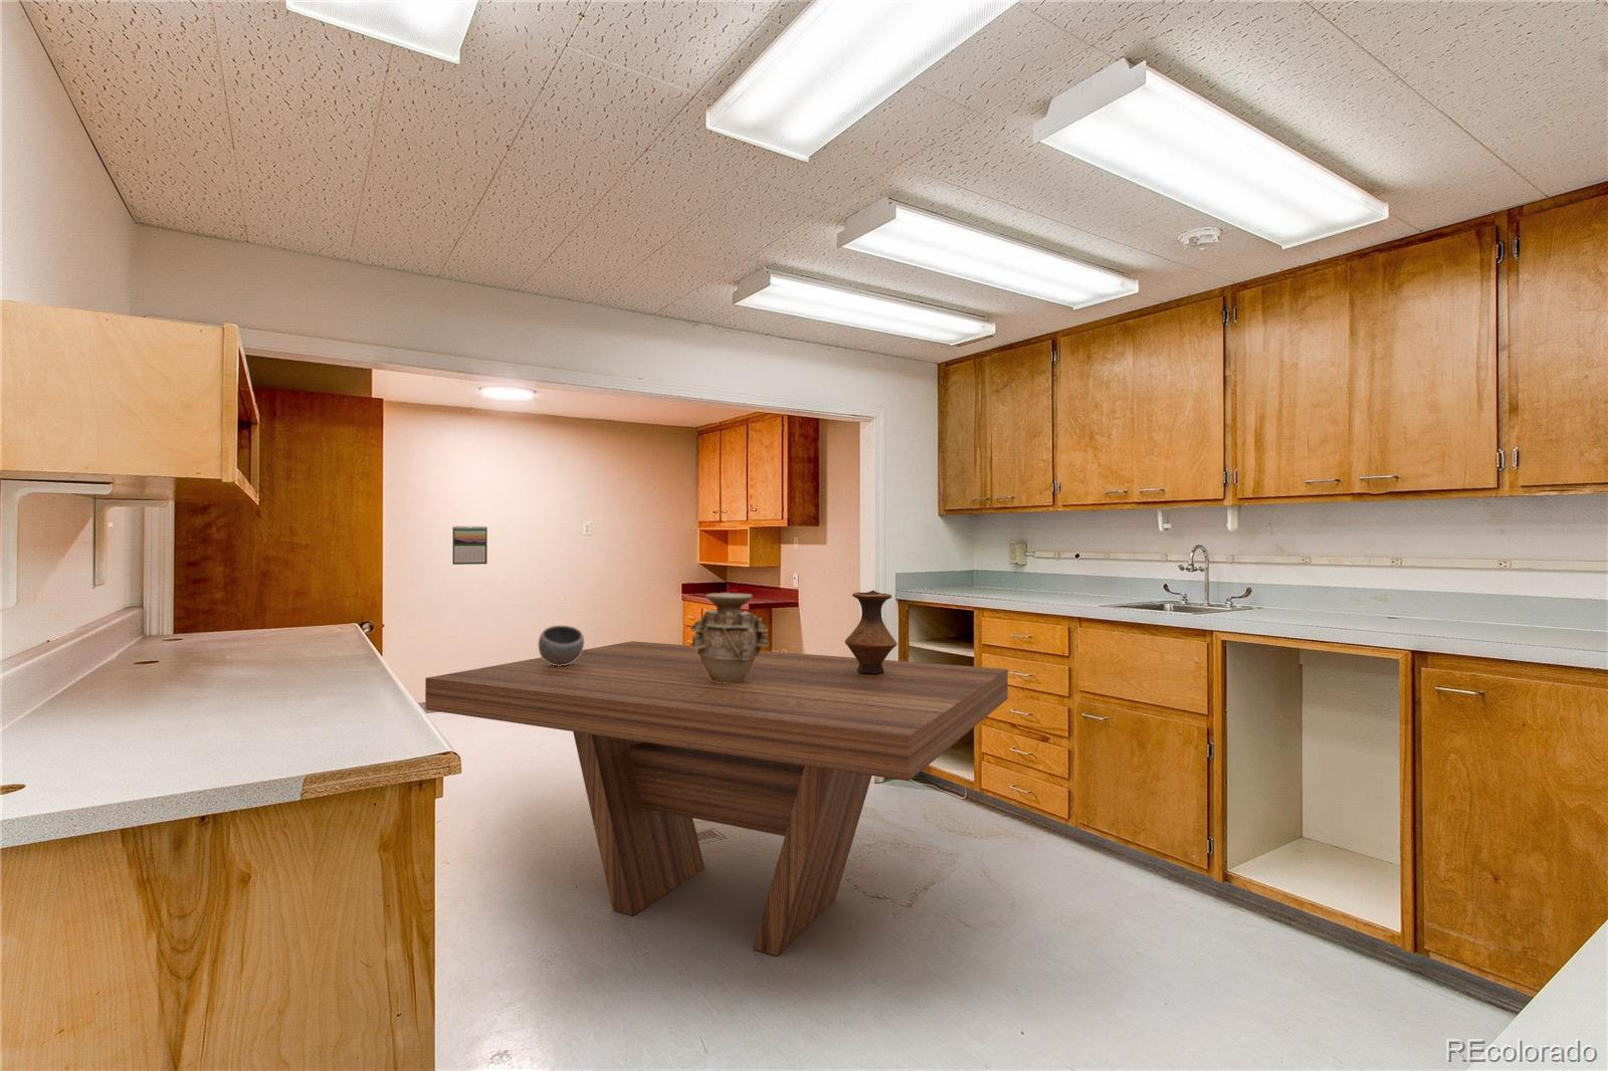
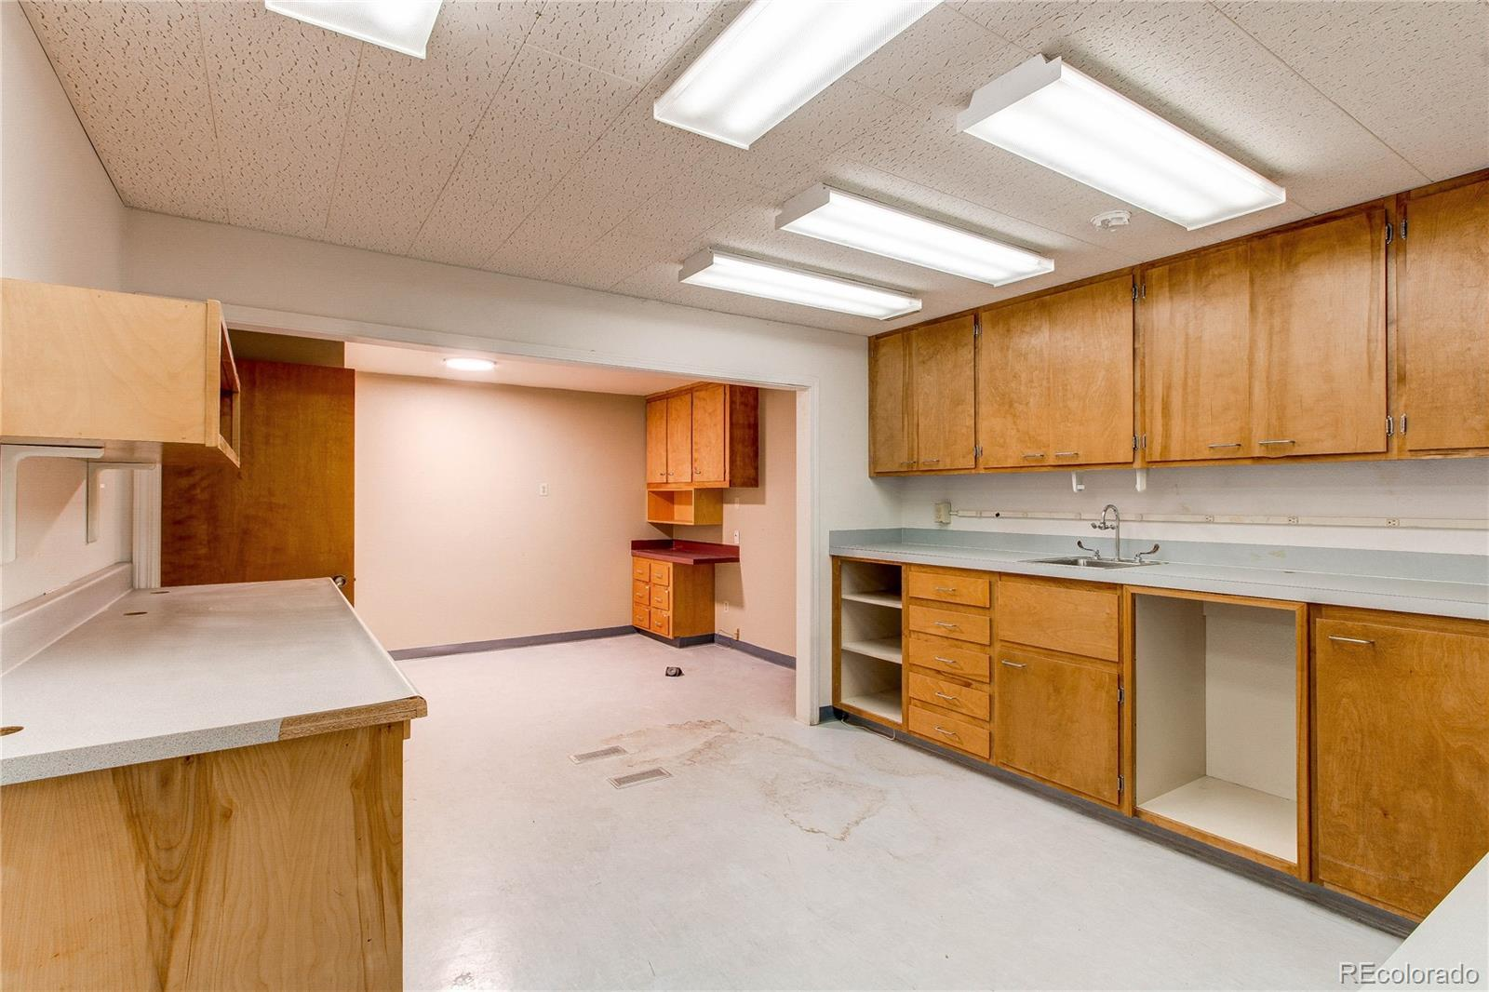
- vase [690,592,770,684]
- dining table [424,639,1009,956]
- vase [844,589,898,674]
- bowl [538,625,585,666]
- calendar [451,526,489,565]
